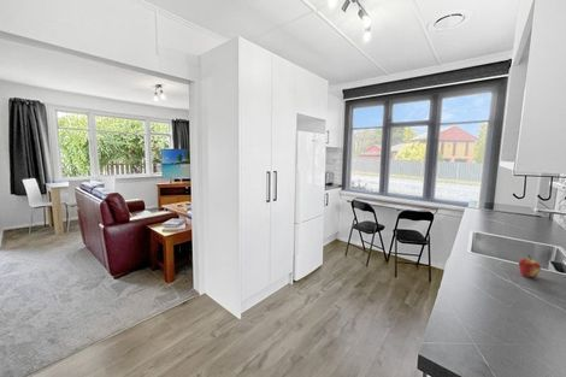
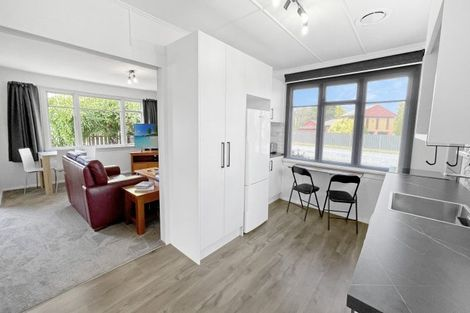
- fruit [518,253,542,278]
